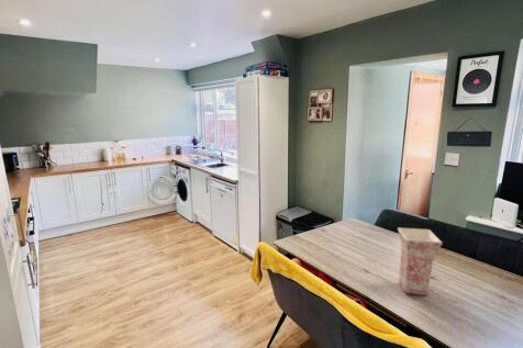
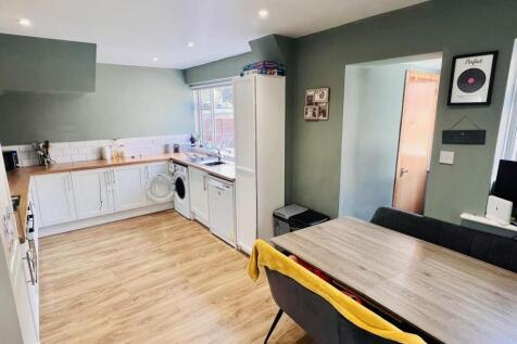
- vase [397,227,444,296]
